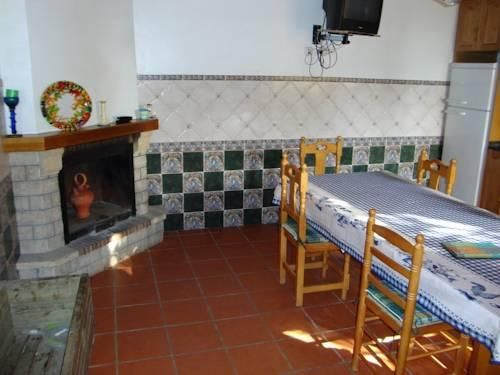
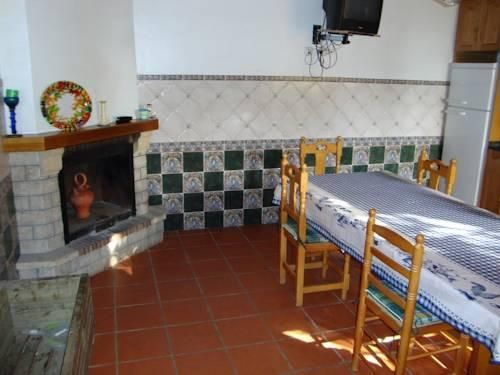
- dish towel [440,241,500,259]
